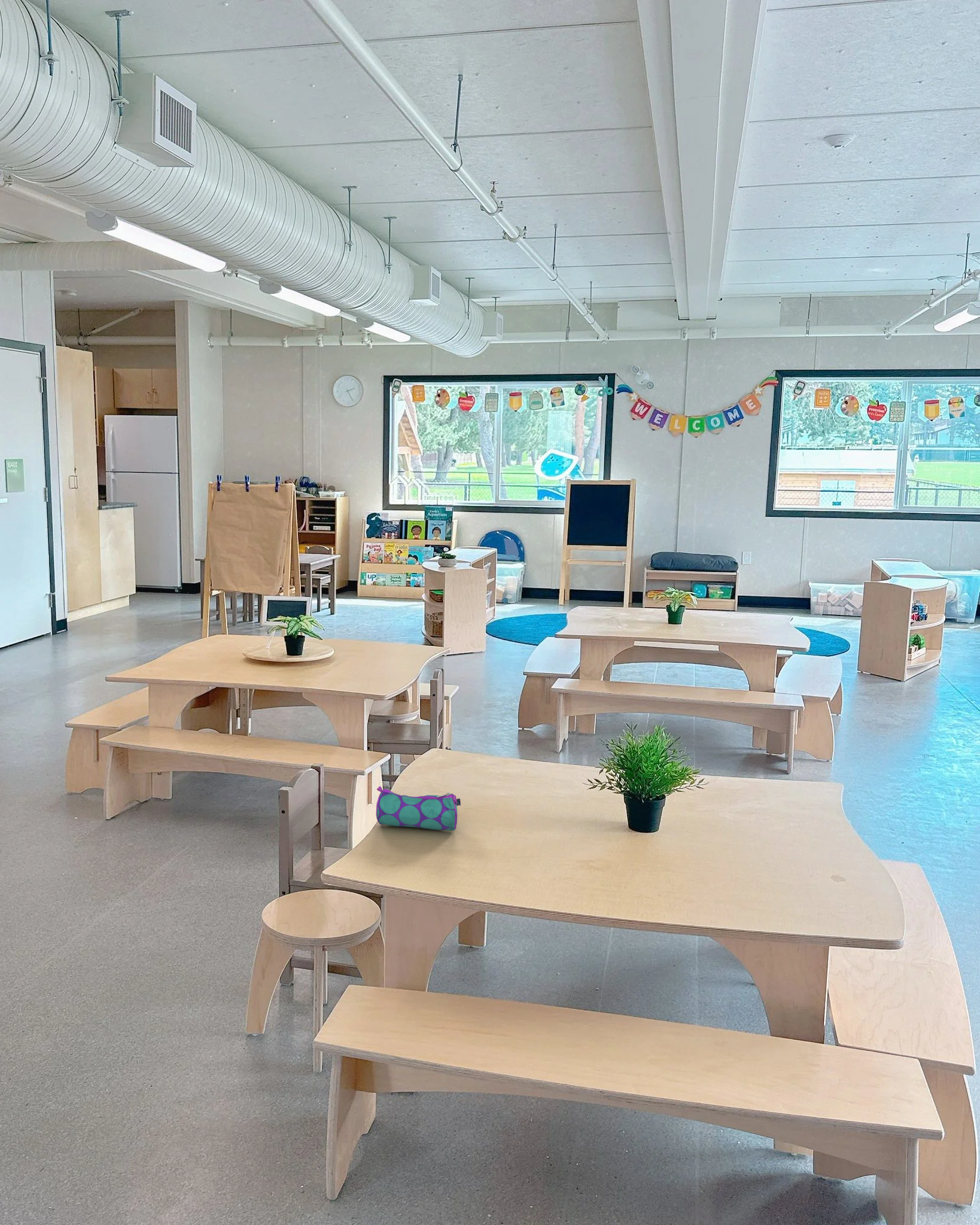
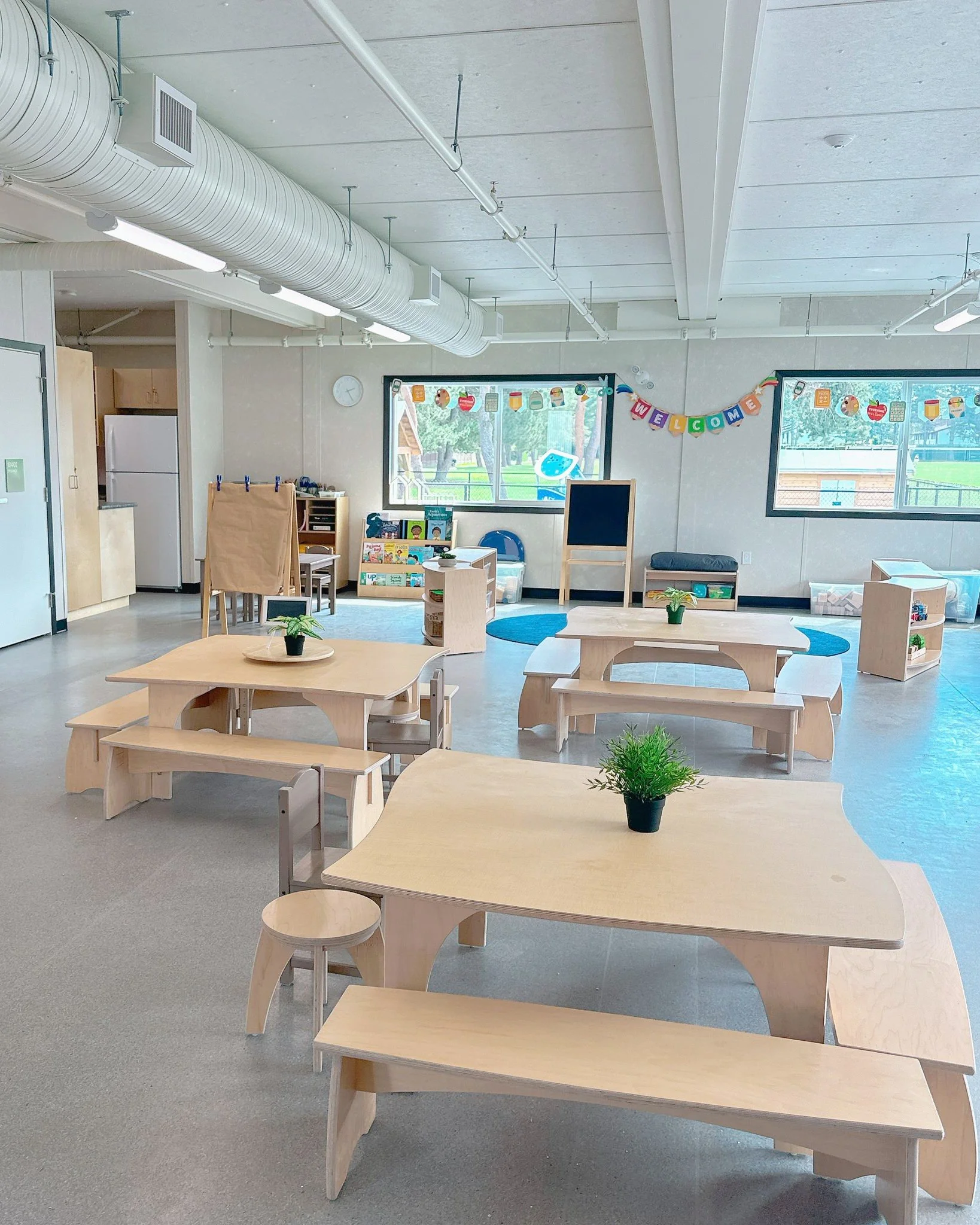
- pencil case [376,786,461,831]
